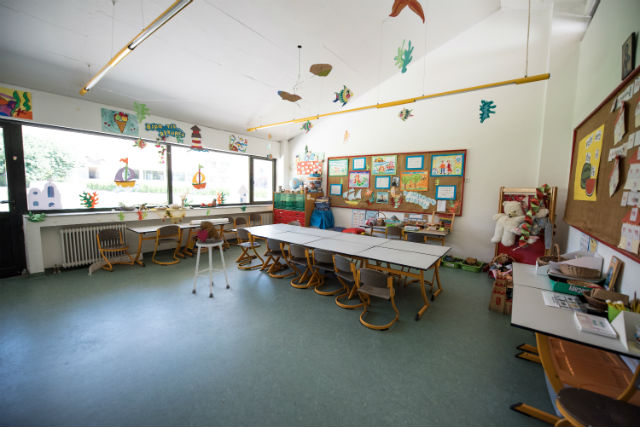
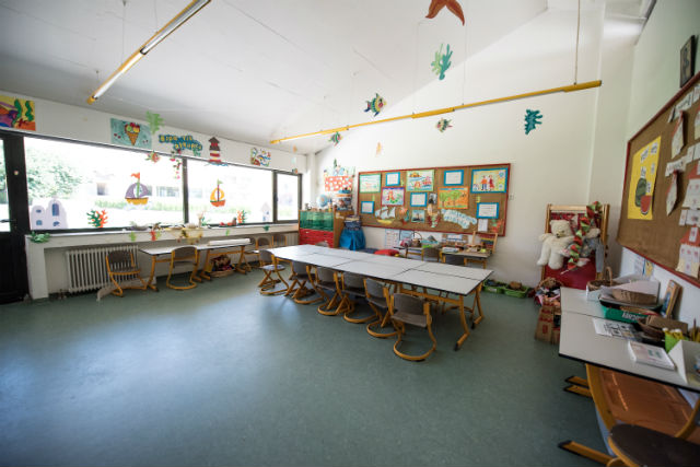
- ceiling mobile [277,44,333,107]
- stool [191,238,231,298]
- bear [195,220,221,242]
